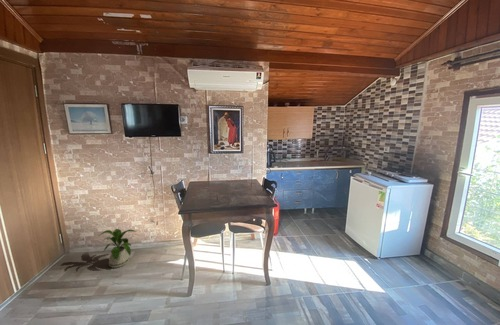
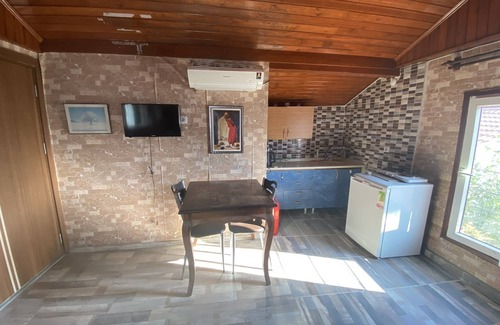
- house plant [98,228,138,269]
